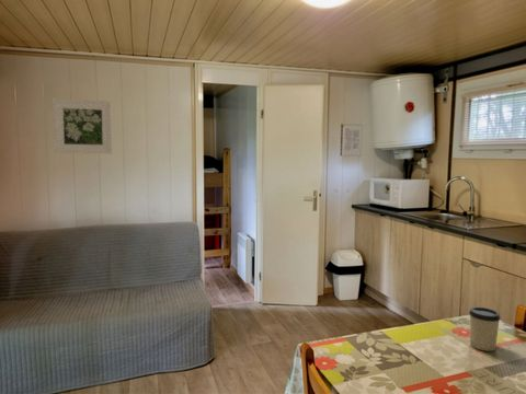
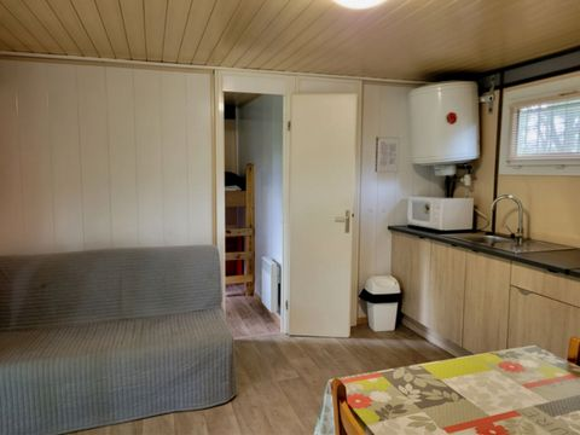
- cup [468,306,502,352]
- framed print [52,97,113,155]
